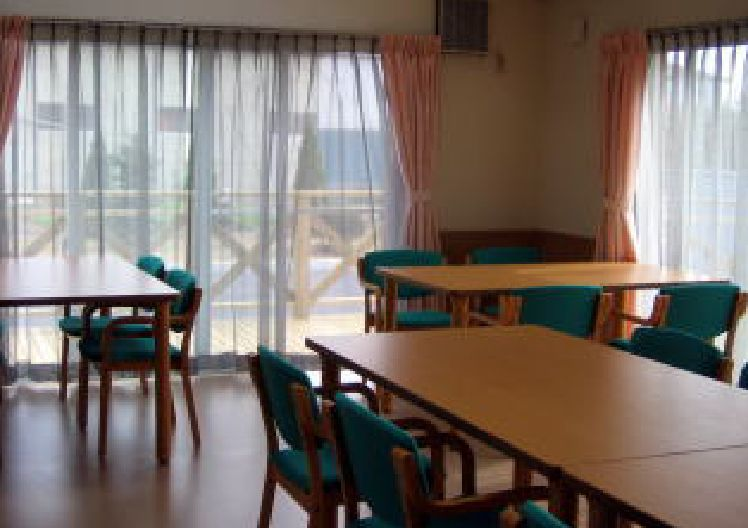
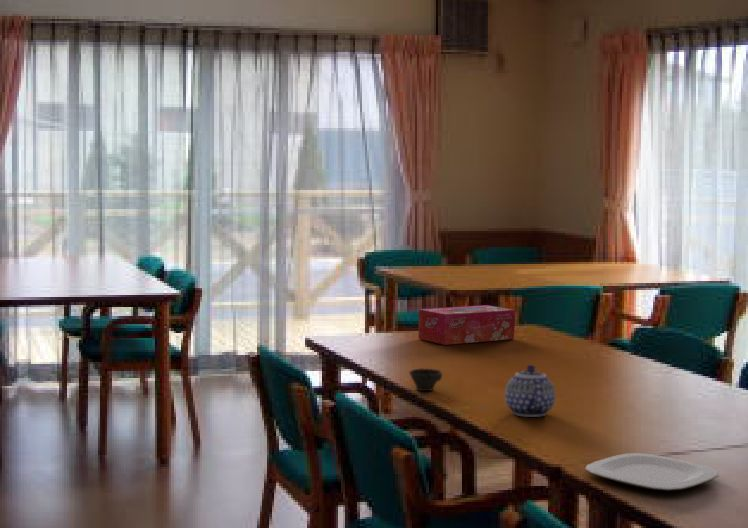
+ plate [584,452,720,492]
+ tissue box [418,304,516,346]
+ teapot [504,364,556,418]
+ cup [408,367,443,392]
